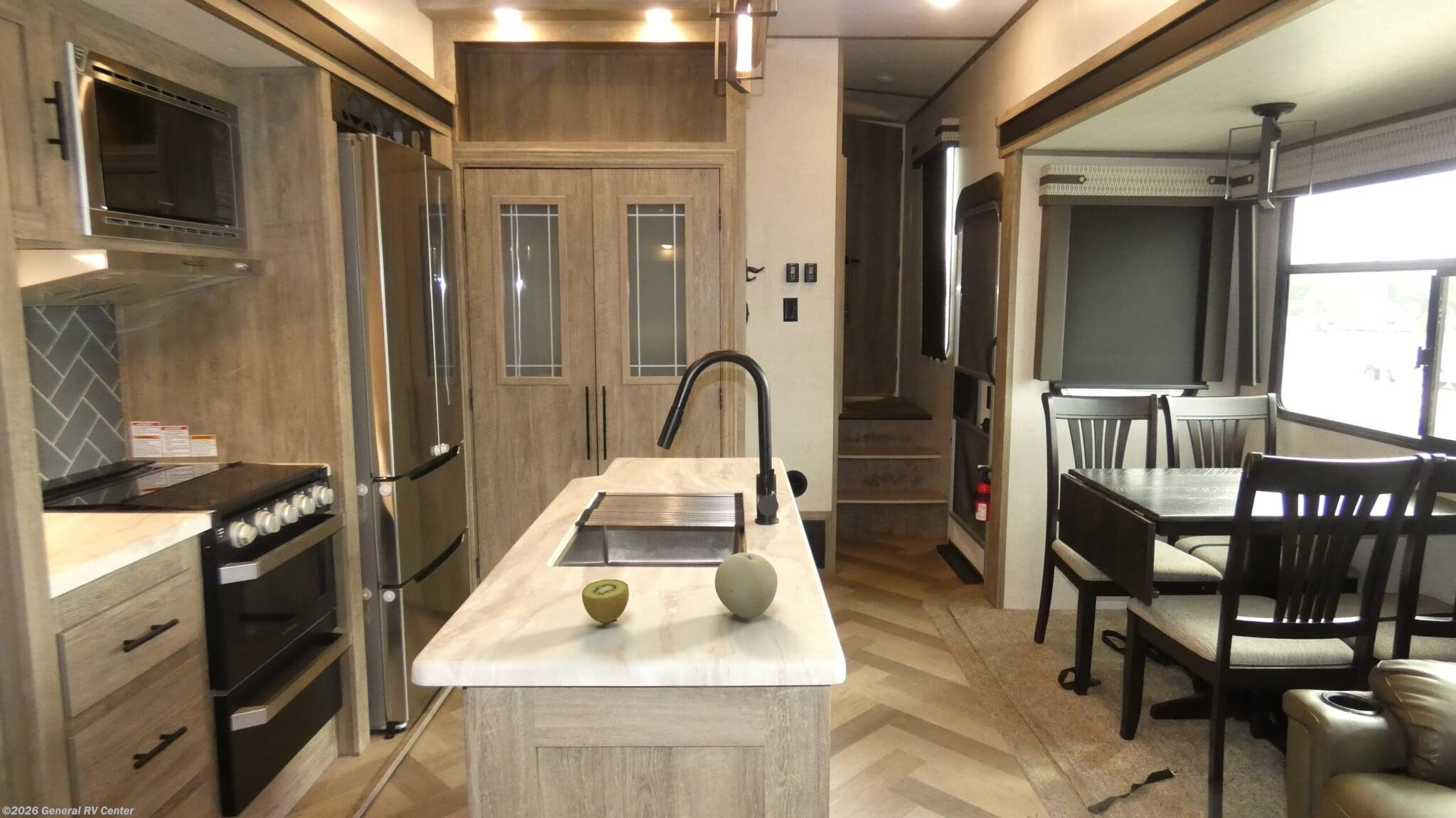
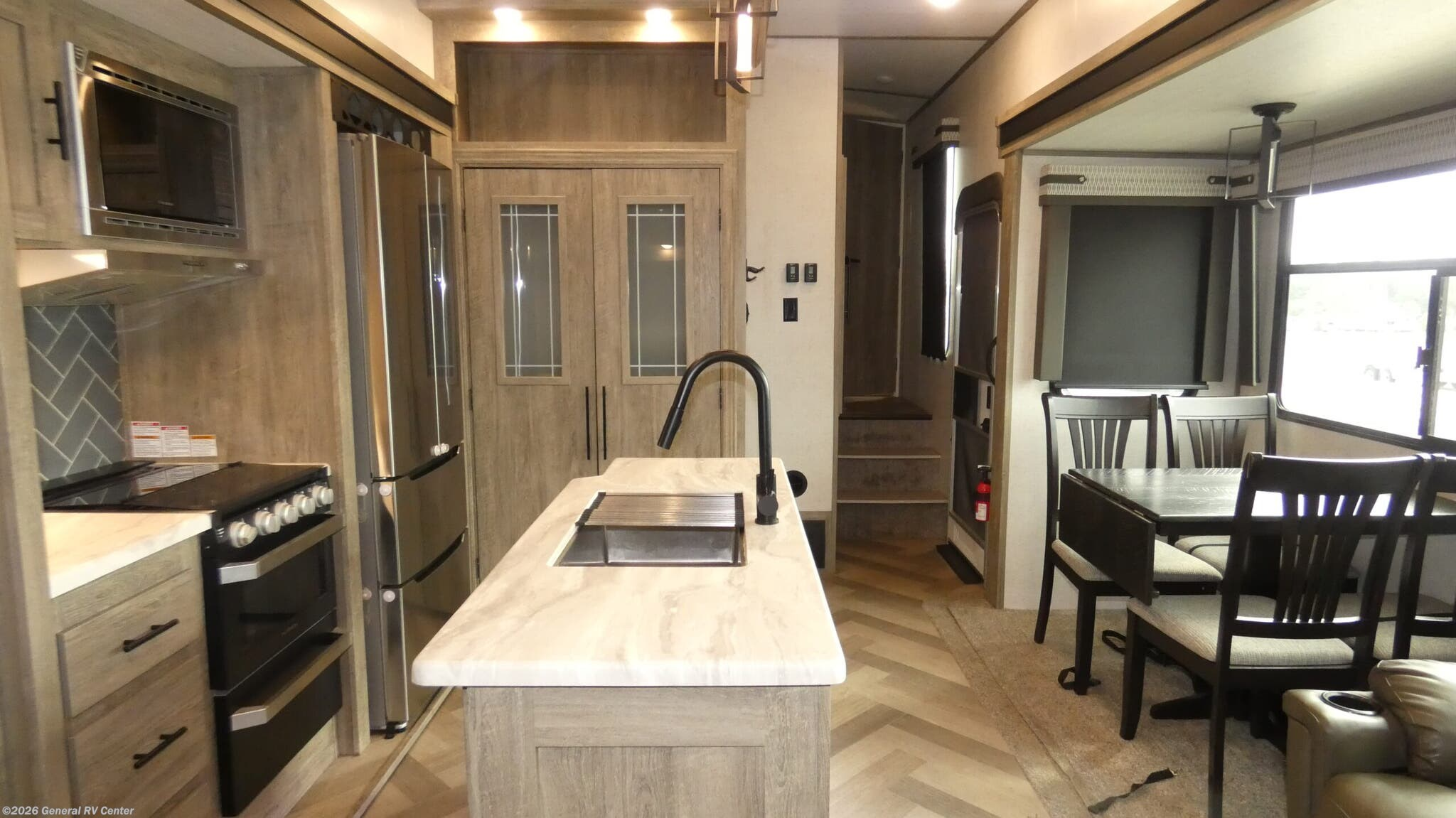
- fruit [714,552,778,619]
- fruit [582,578,630,625]
